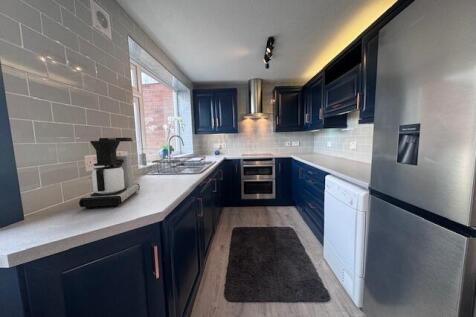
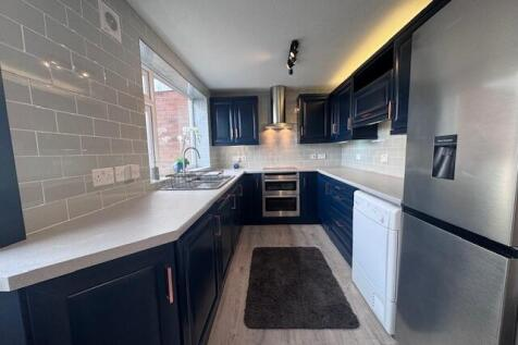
- coffee maker [78,137,141,209]
